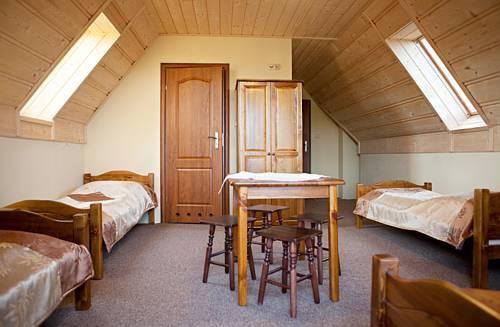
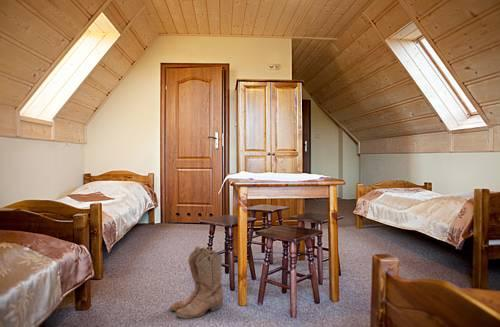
+ boots [168,245,224,319]
